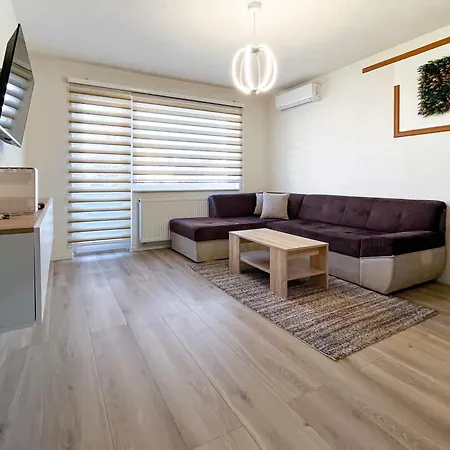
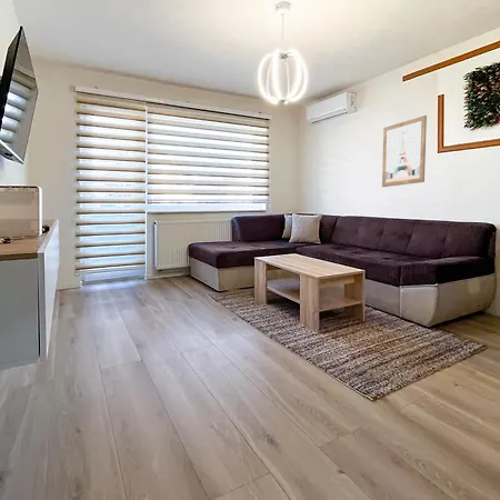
+ wall art [381,114,428,188]
